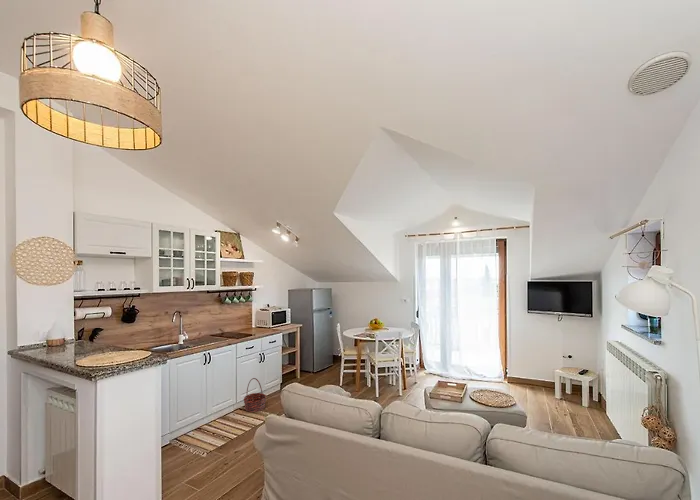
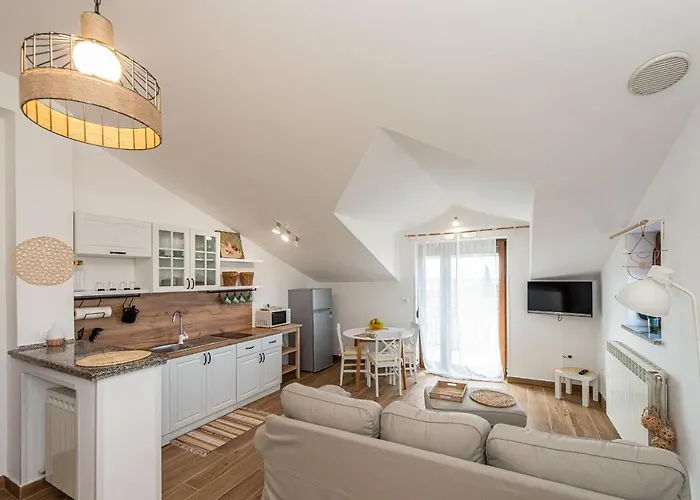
- basket [243,377,267,413]
